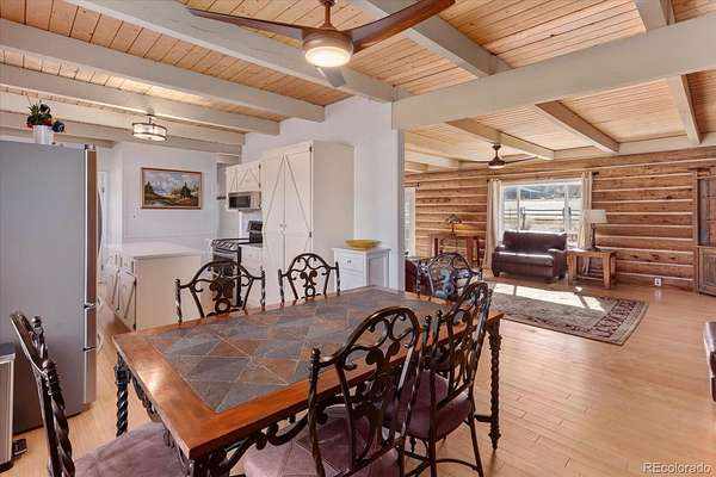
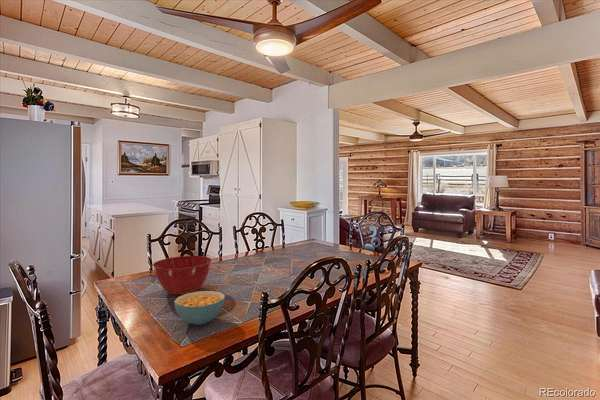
+ cereal bowl [173,290,226,326]
+ mixing bowl [152,255,213,296]
